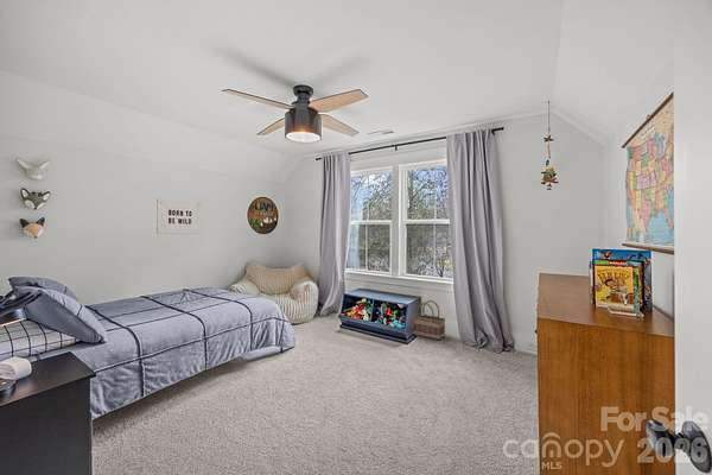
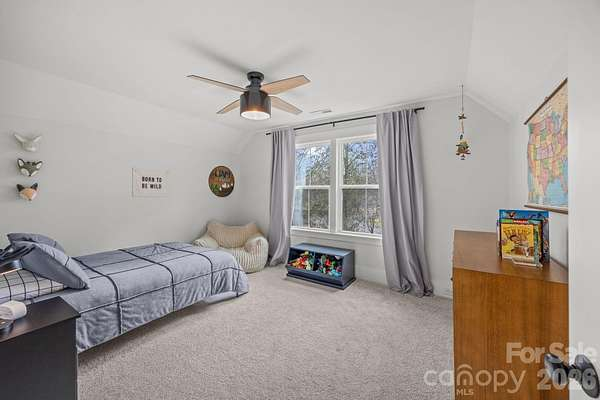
- basket [411,299,446,341]
